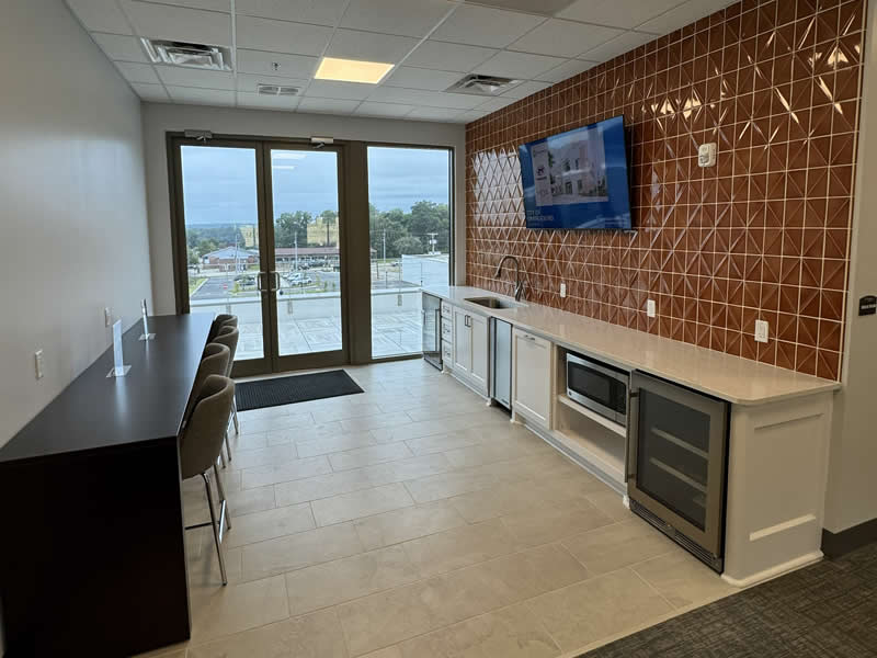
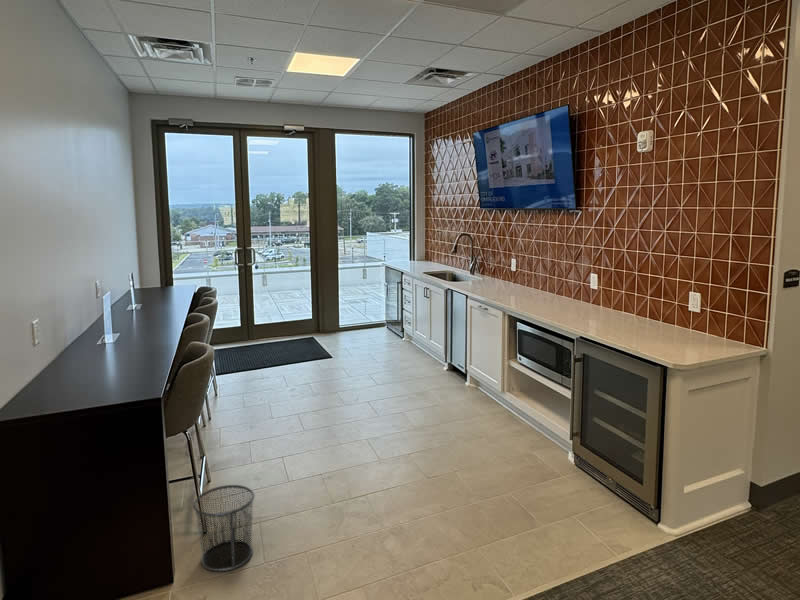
+ waste bin [192,484,255,572]
